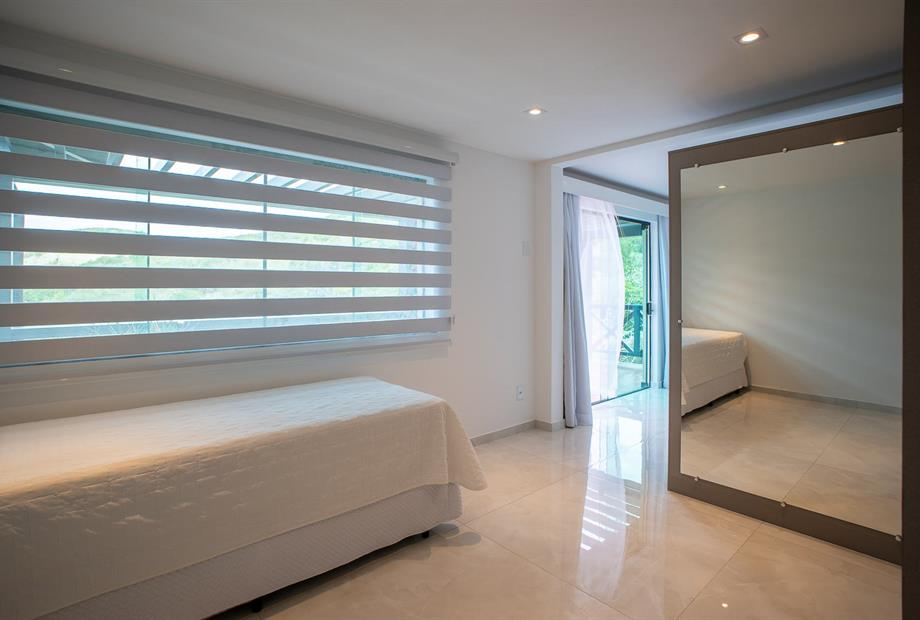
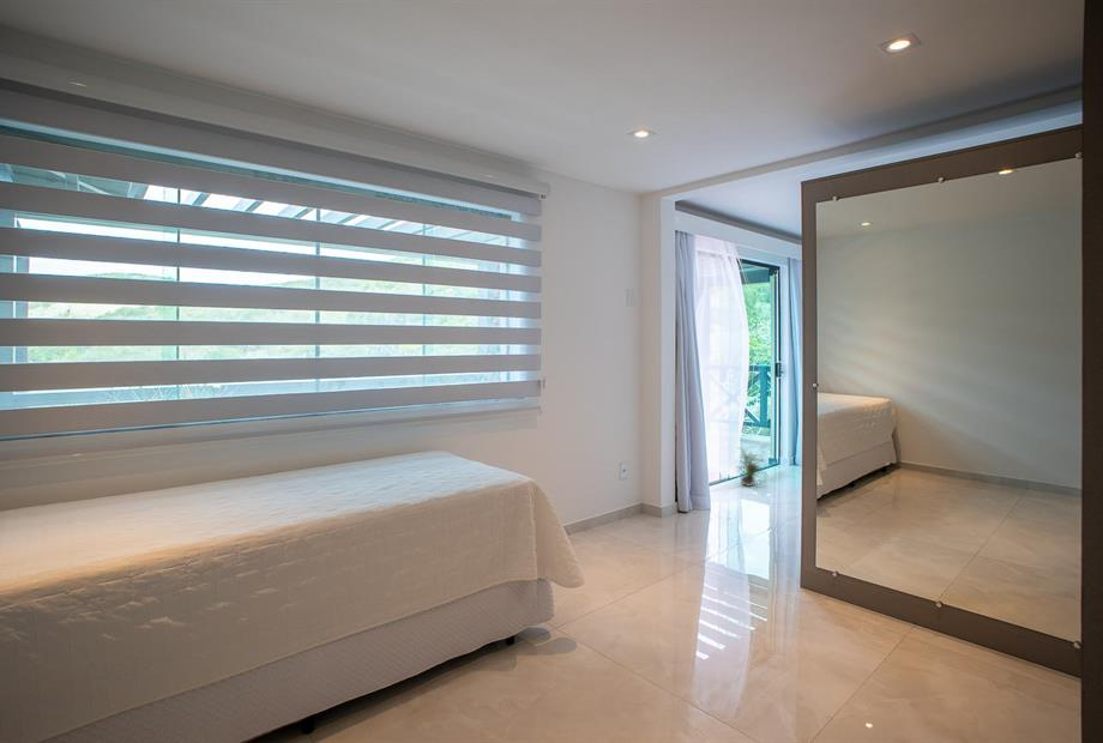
+ potted plant [733,446,769,488]
